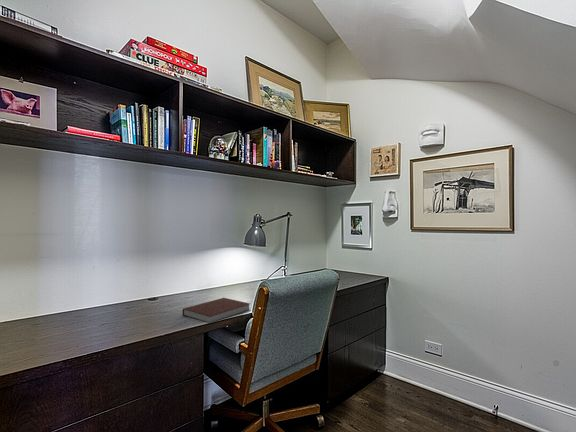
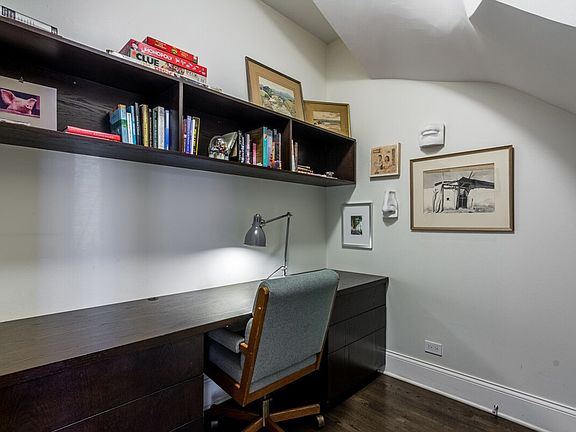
- notebook [181,297,251,324]
